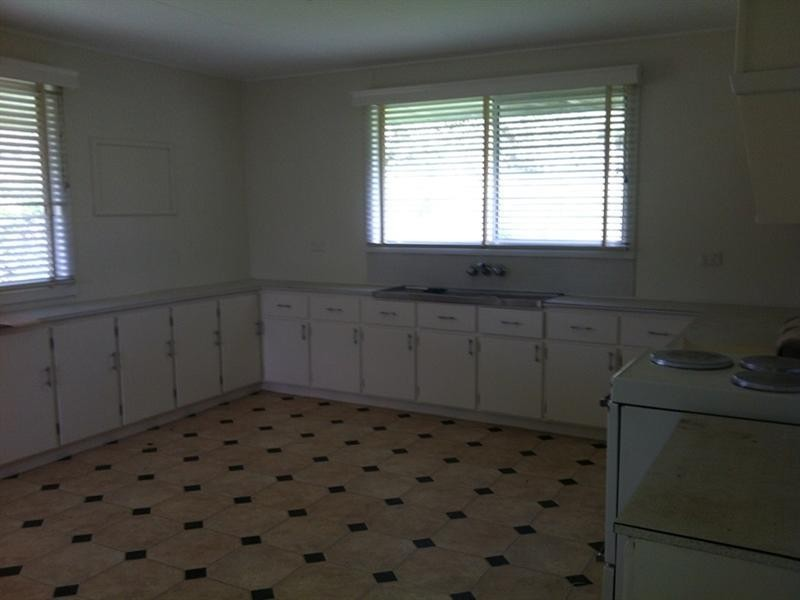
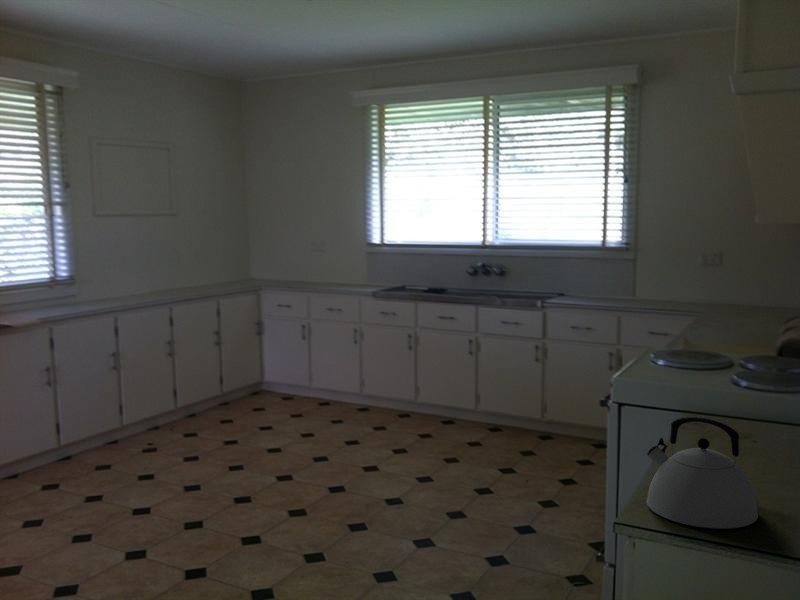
+ kettle [646,416,759,530]
